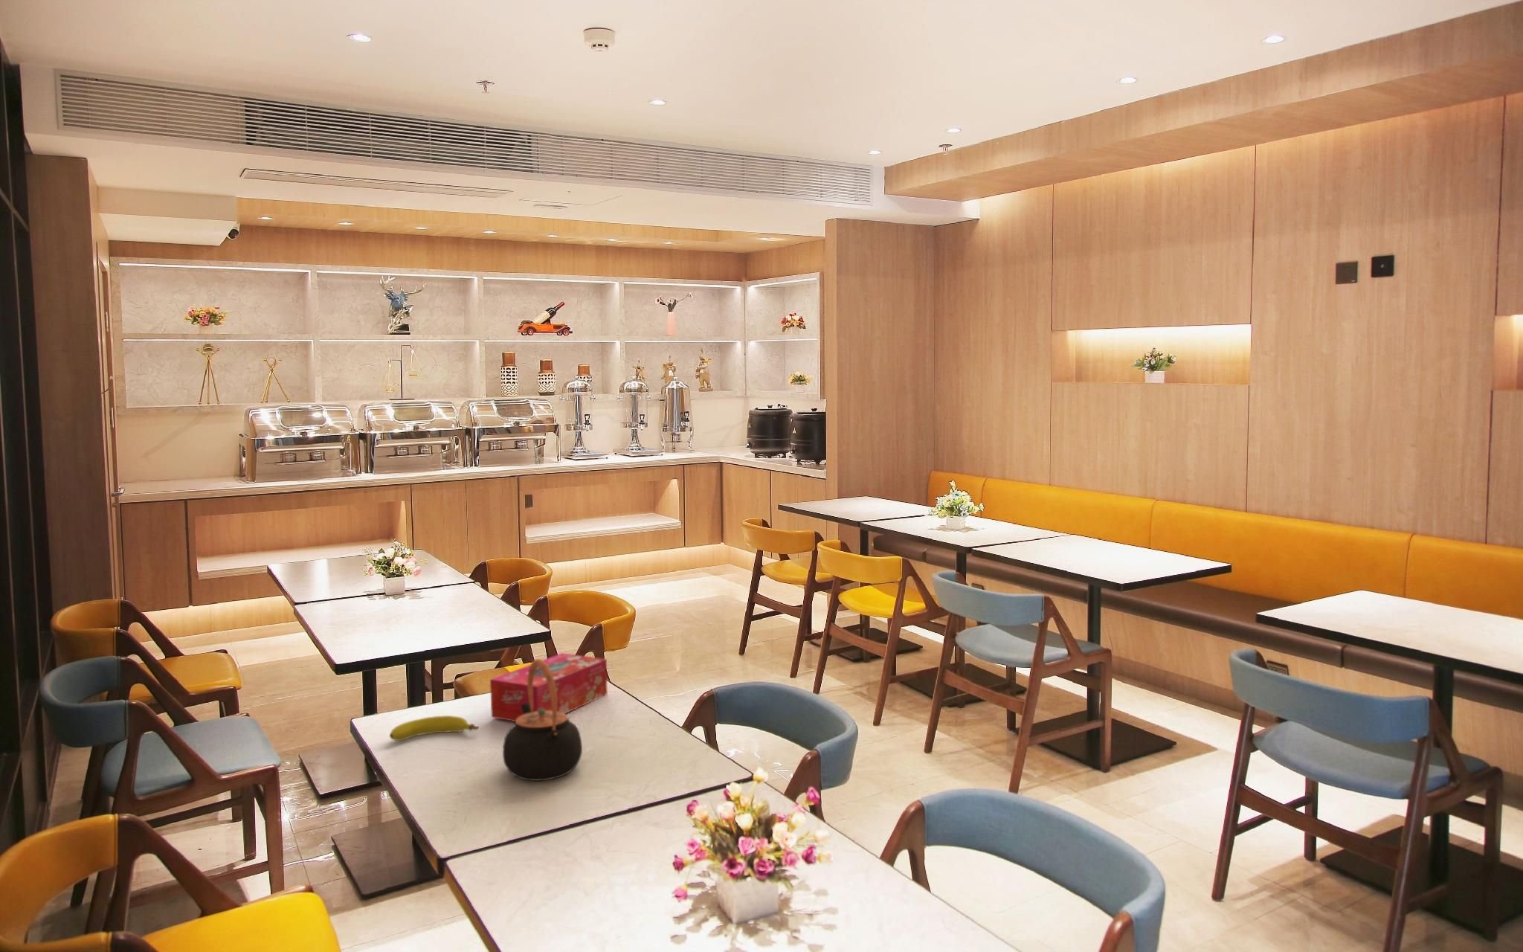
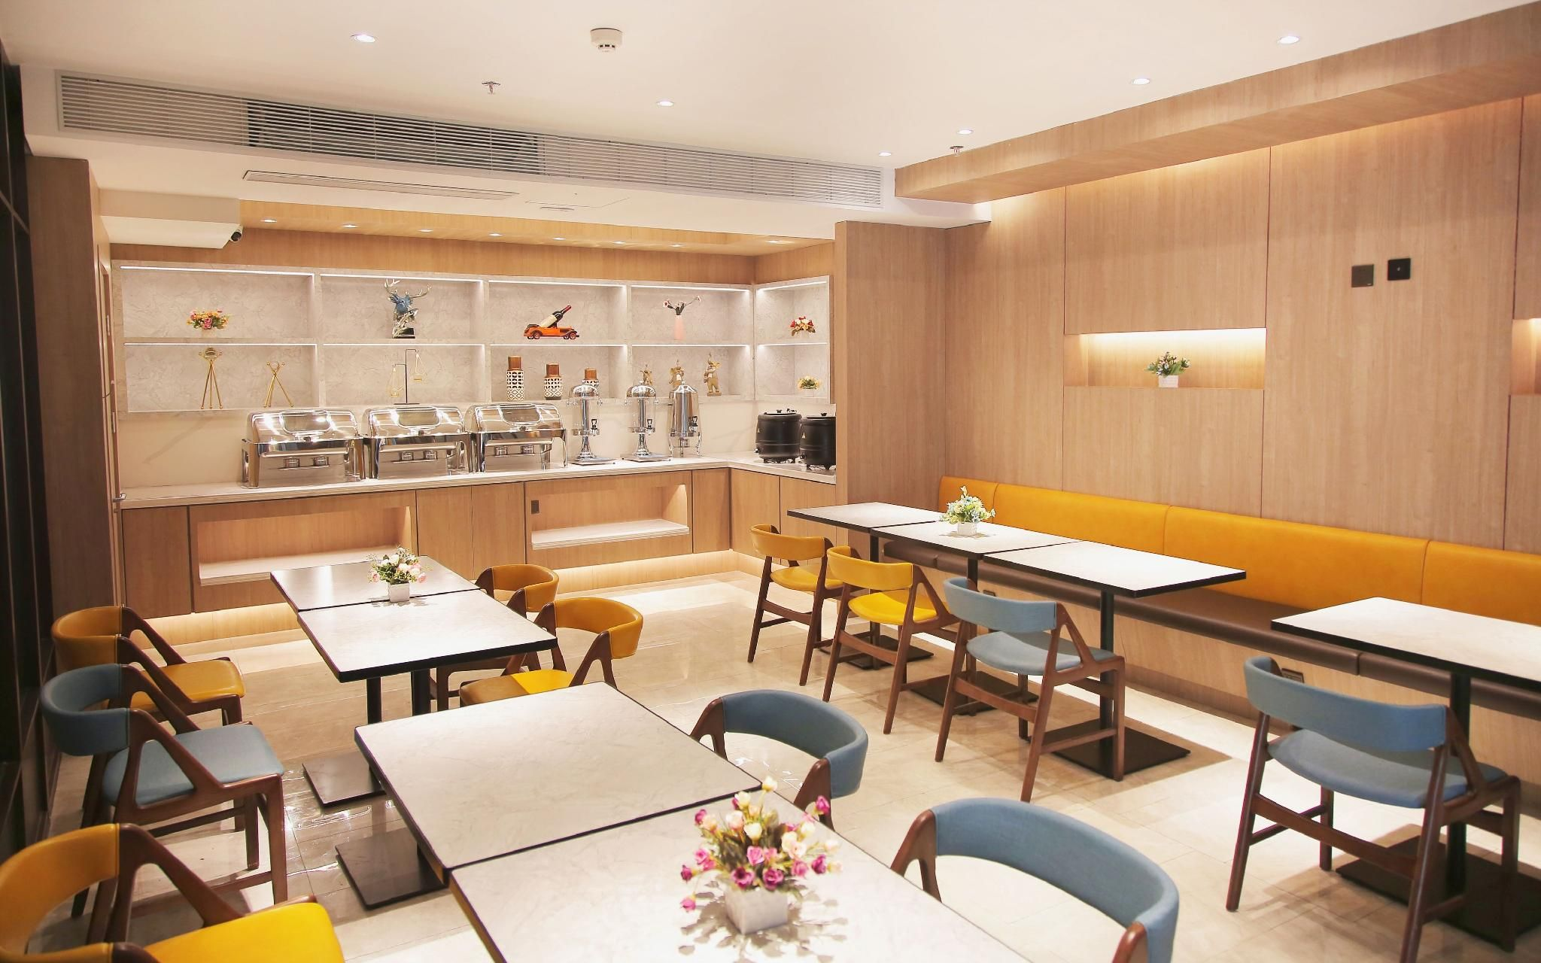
- teapot [502,658,583,782]
- tissue box [489,653,609,722]
- fruit [389,715,479,741]
